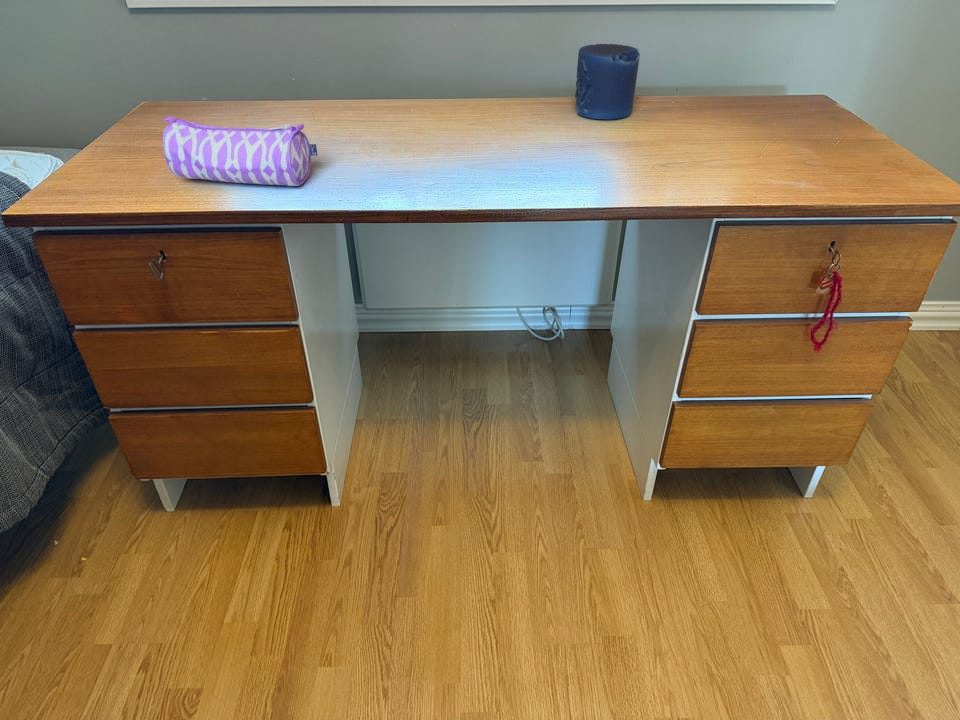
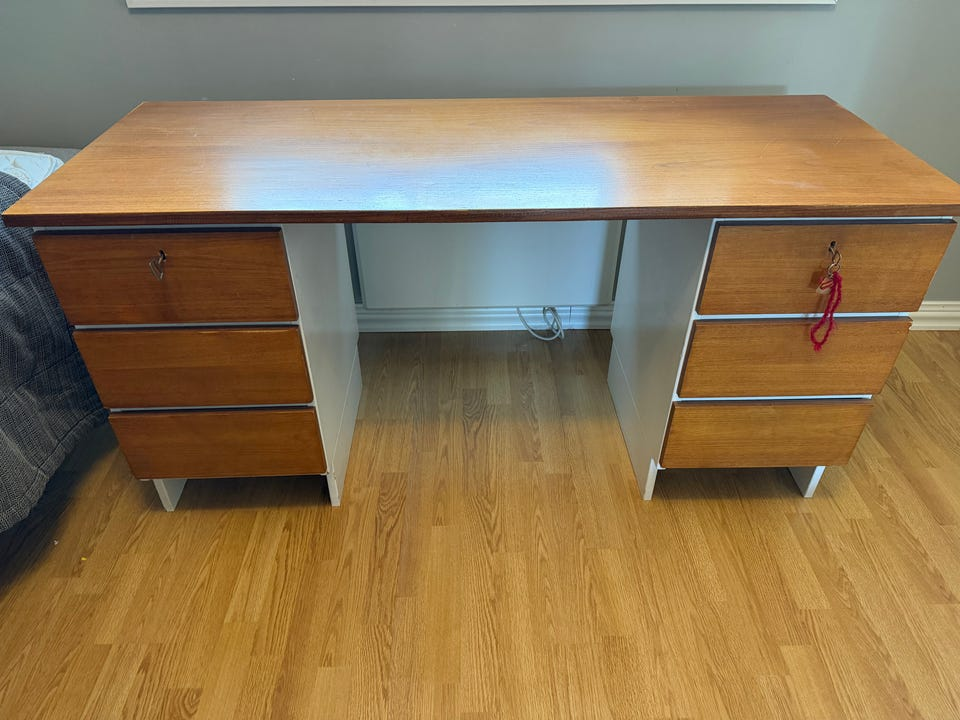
- candle [574,43,641,121]
- pencil case [162,115,319,187]
